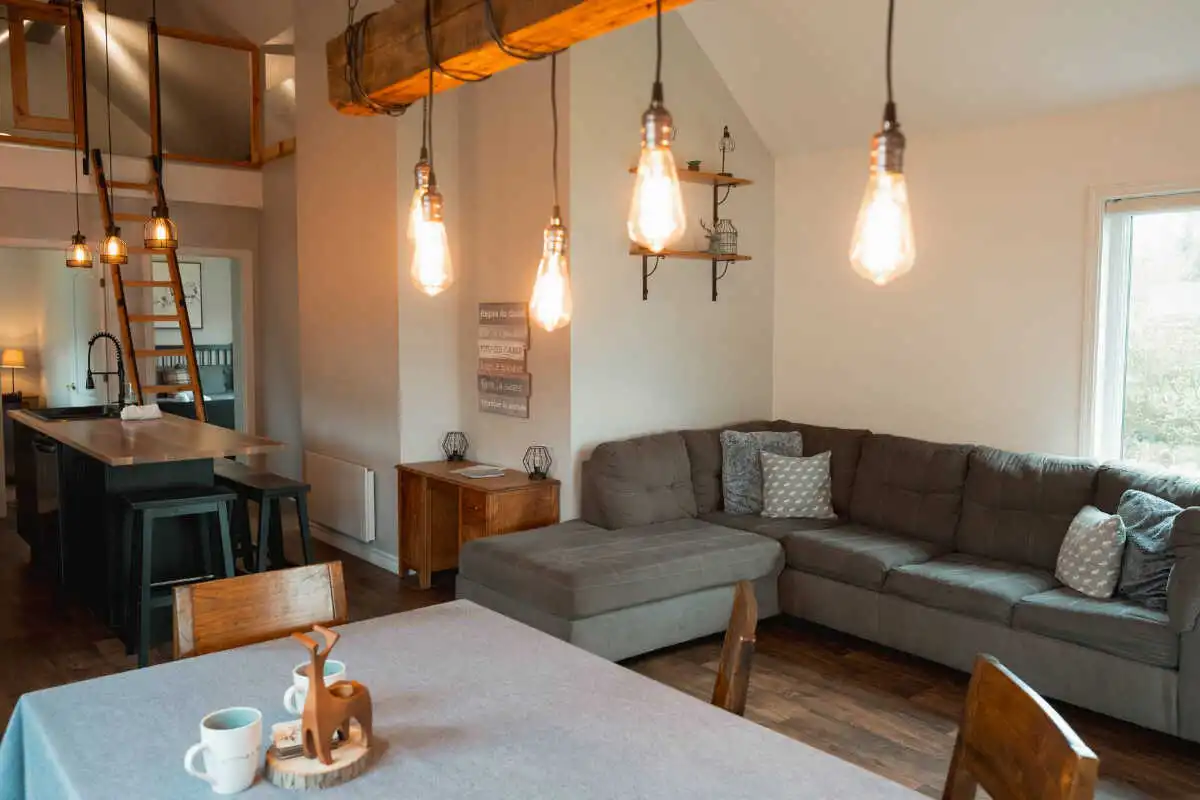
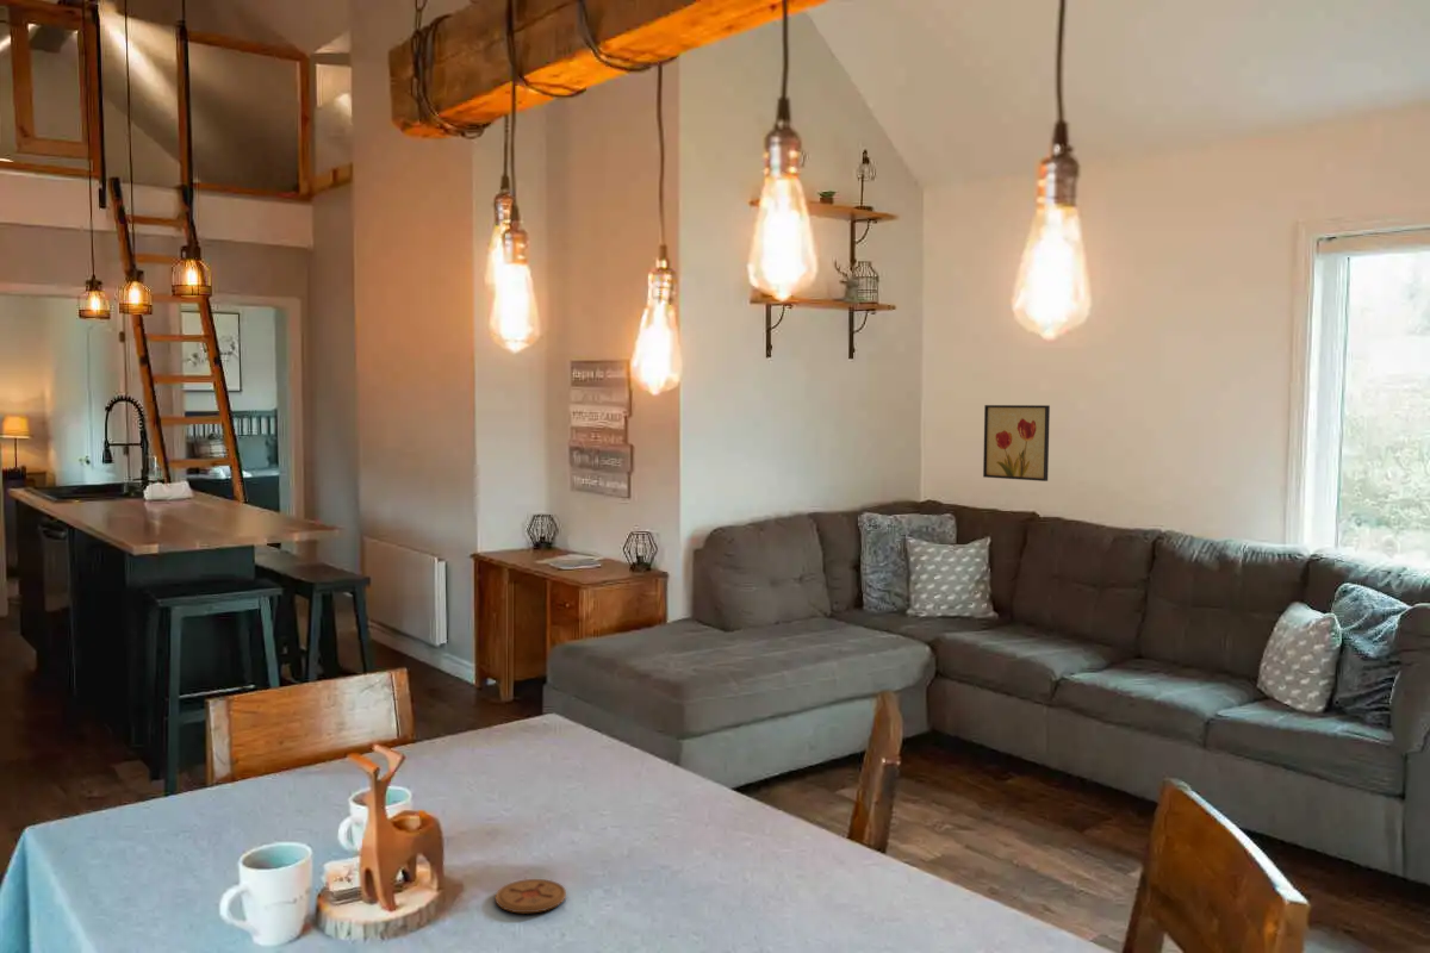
+ wall art [982,404,1051,482]
+ coaster [495,878,567,914]
